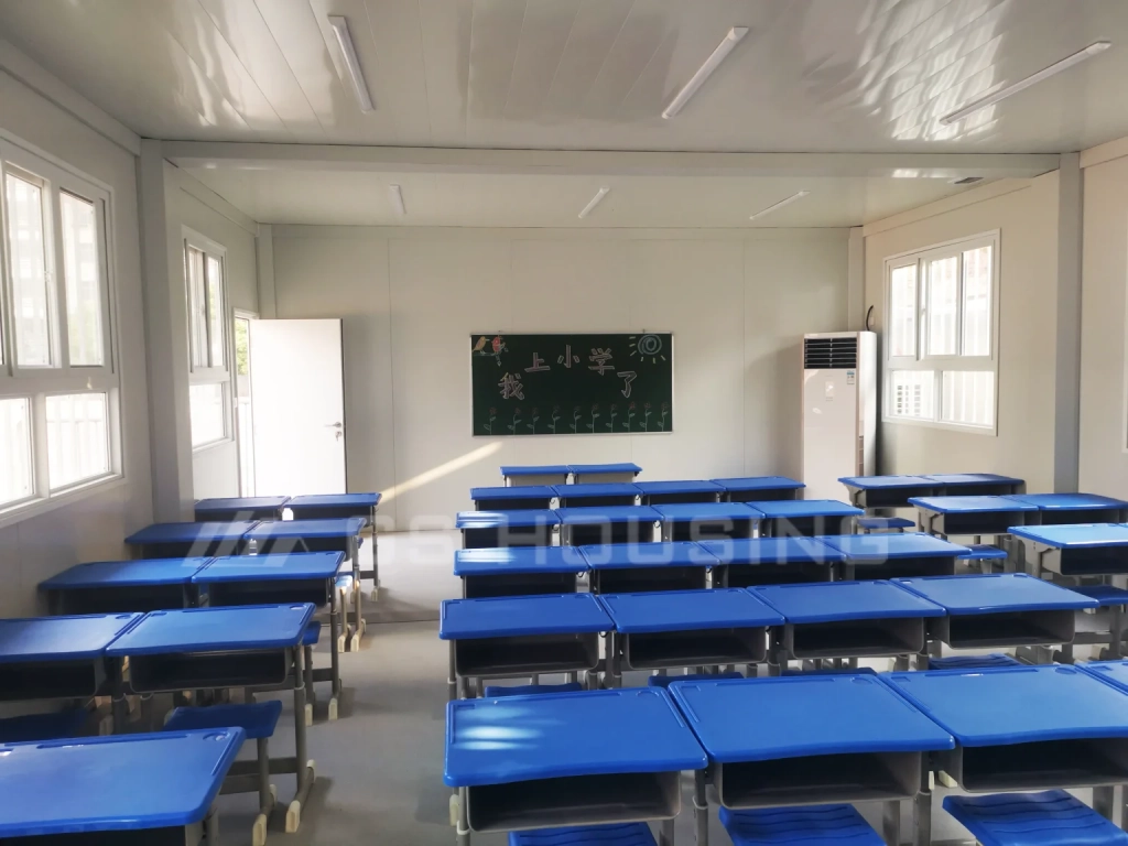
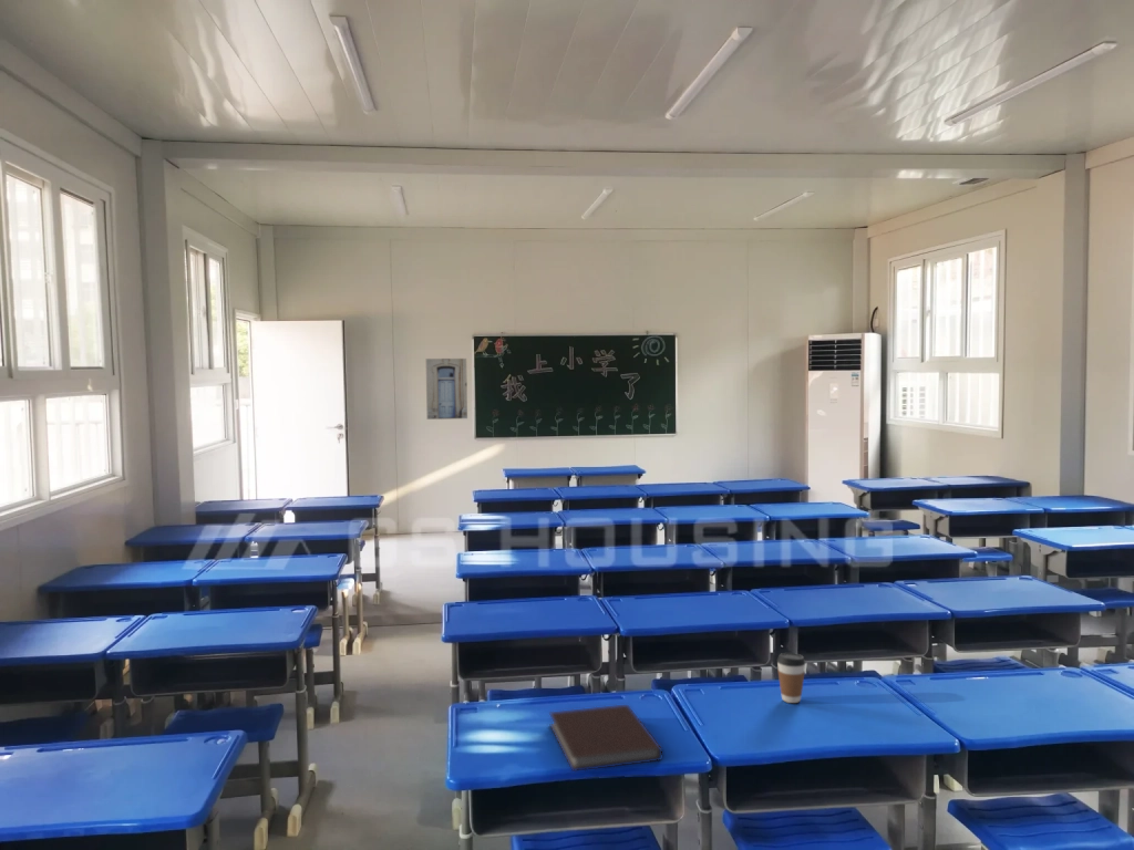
+ wall art [425,357,468,421]
+ notebook [548,704,663,773]
+ coffee cup [776,652,806,704]
